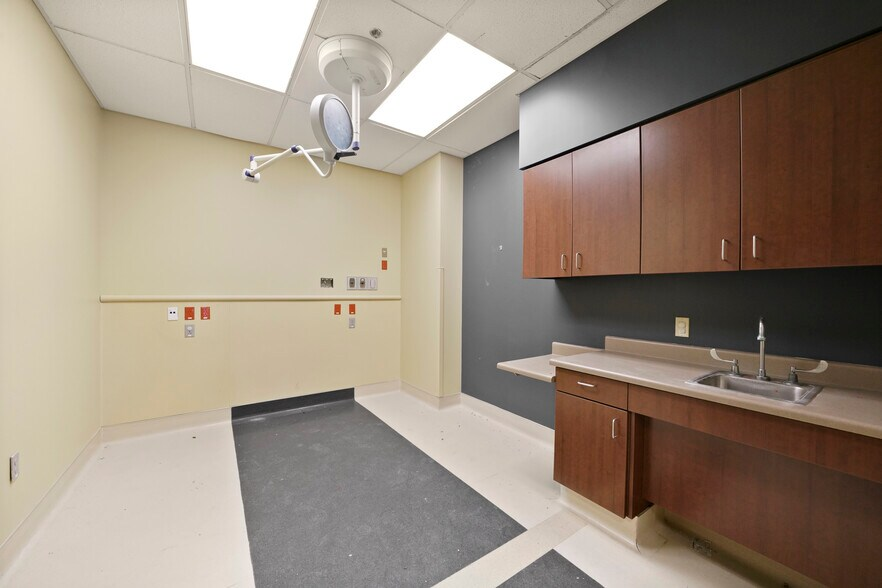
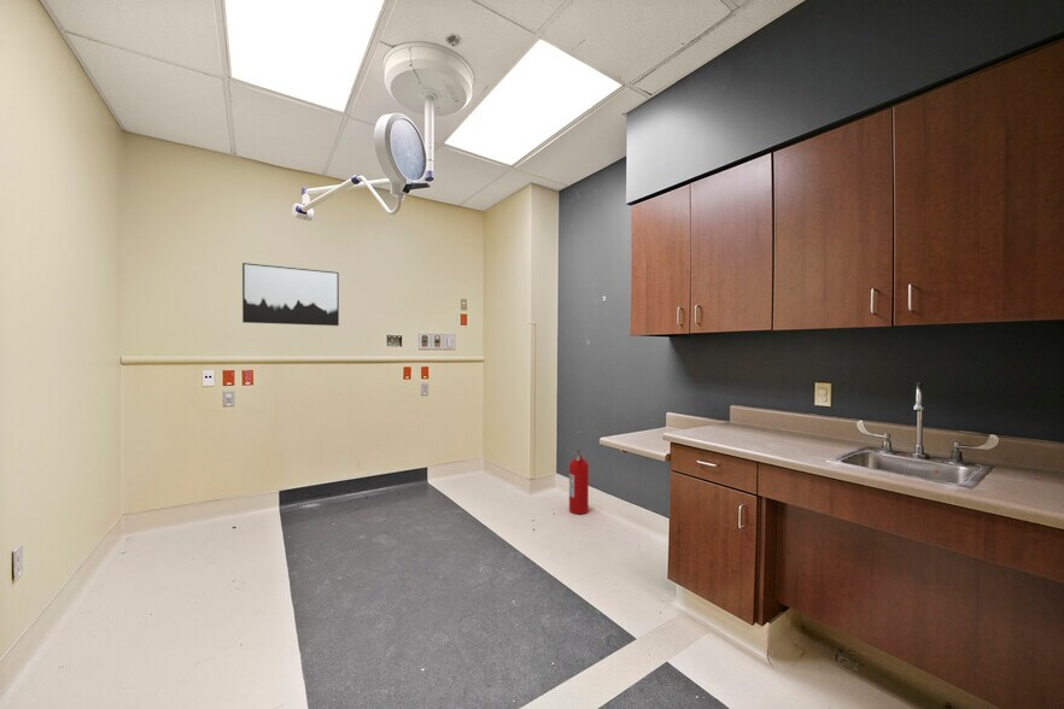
+ fire extinguisher [568,449,590,515]
+ wall art [241,262,340,327]
